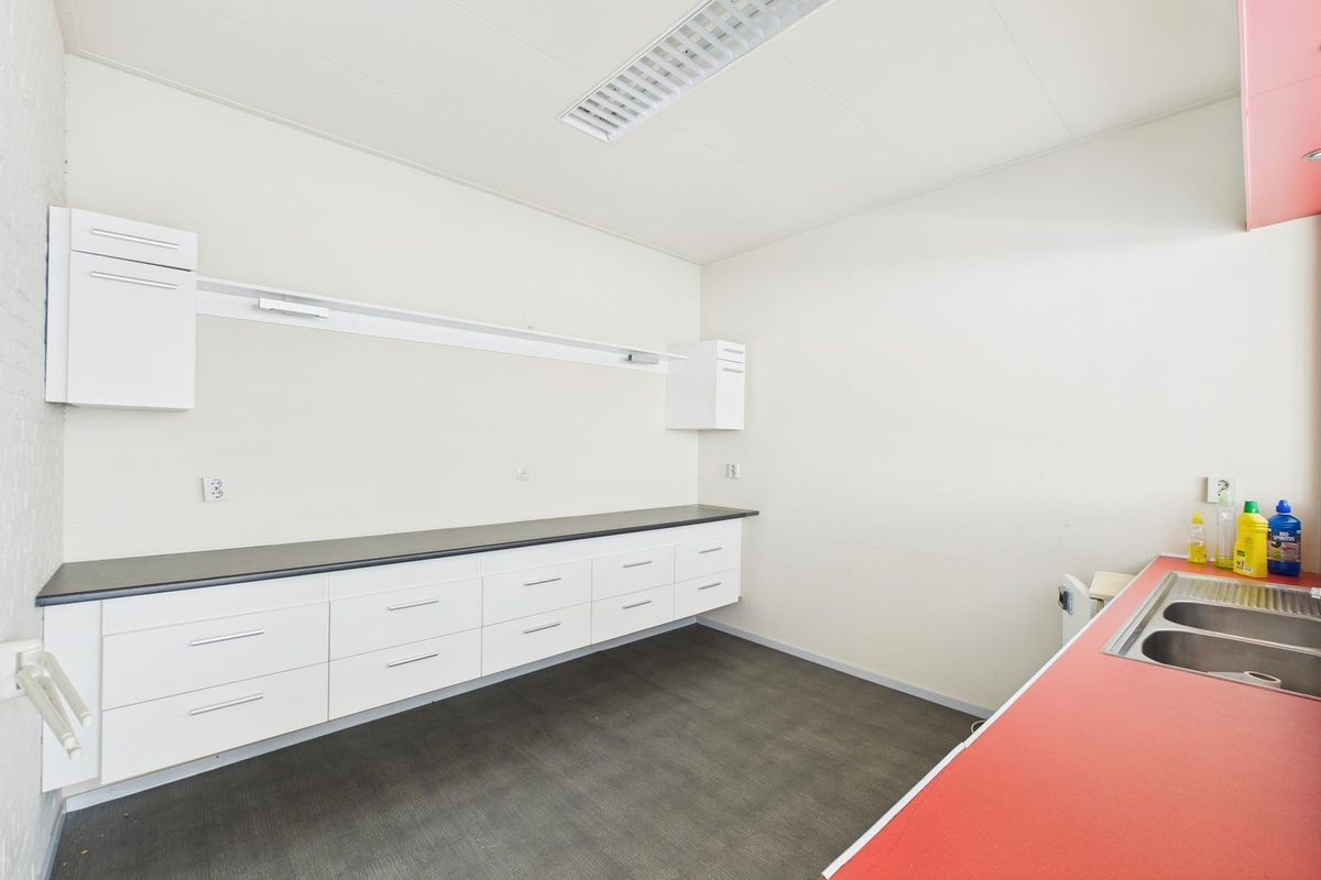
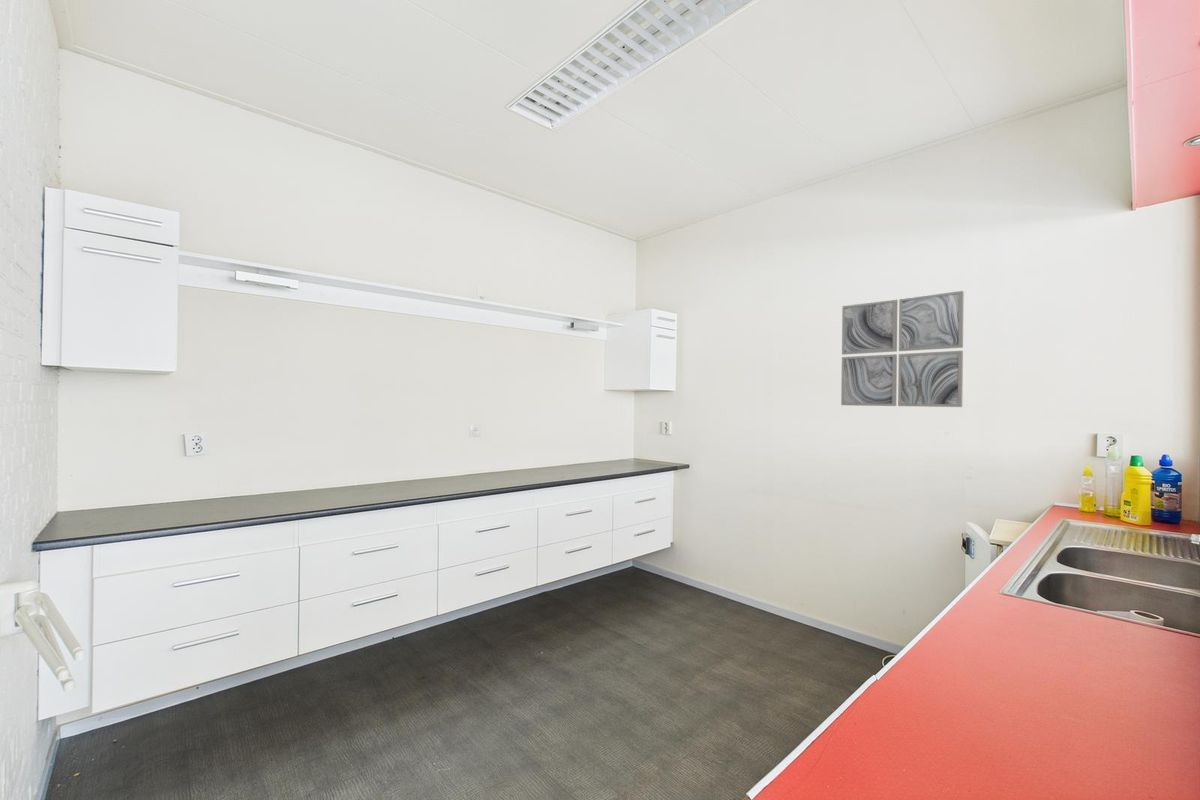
+ wall art [840,290,965,408]
